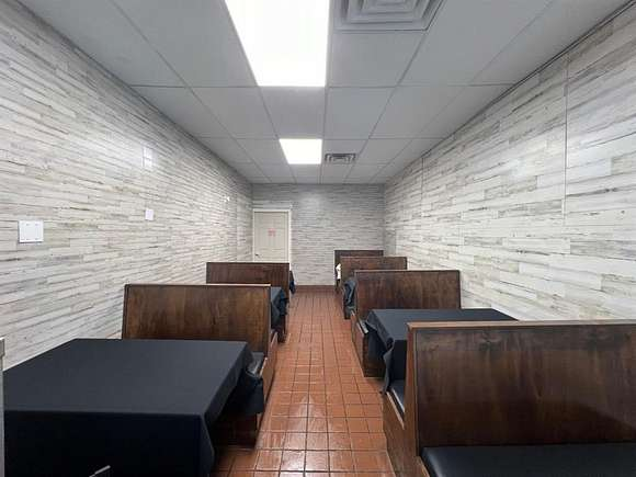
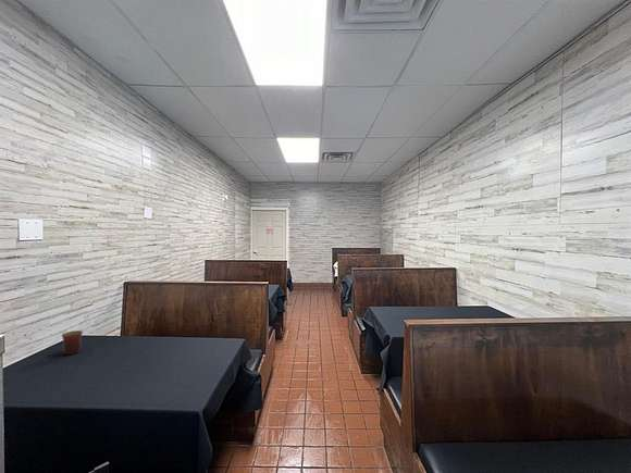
+ mug [61,329,84,356]
